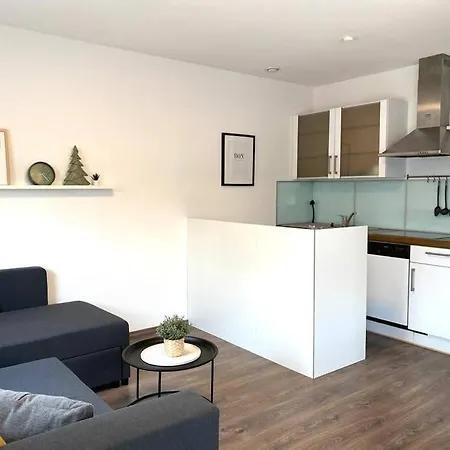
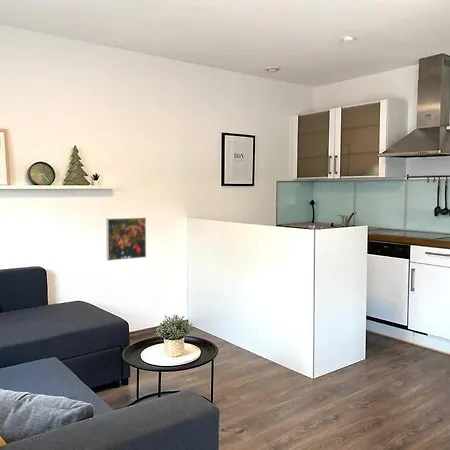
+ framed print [105,216,147,262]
